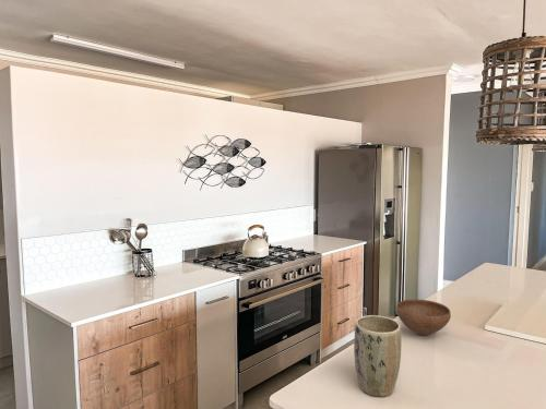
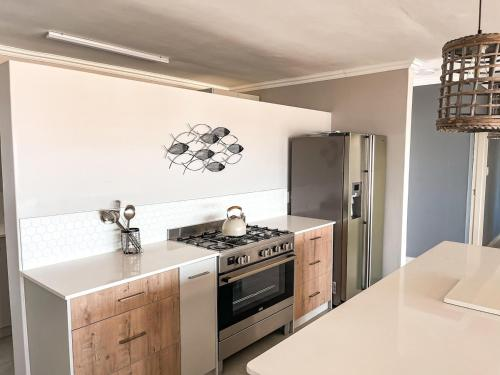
- plant pot [353,314,402,398]
- bowl [395,298,452,336]
